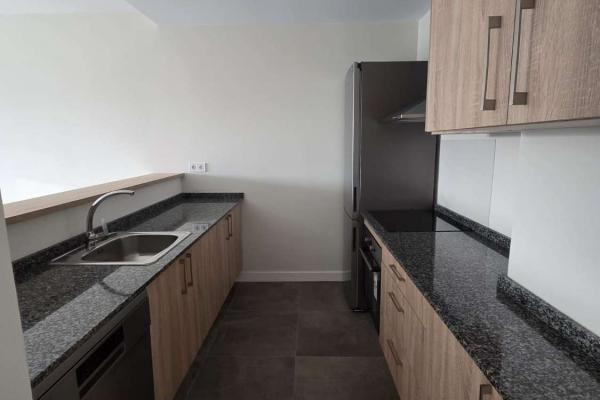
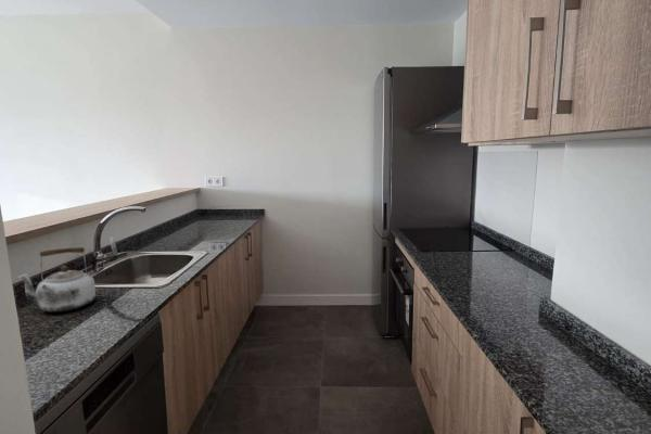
+ kettle [17,244,97,312]
